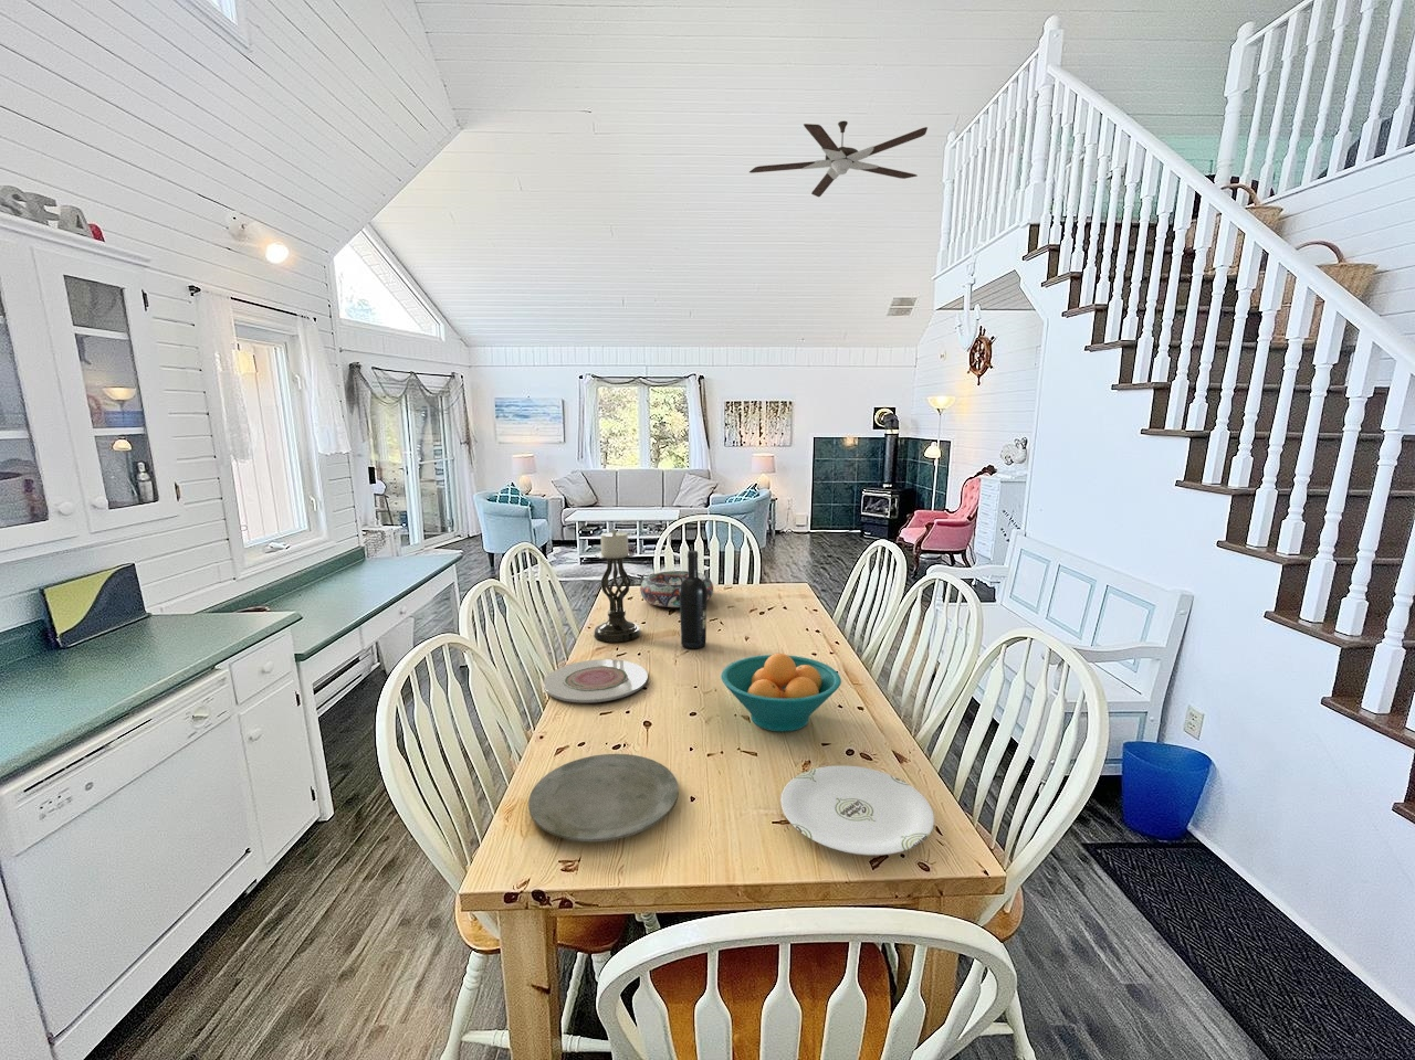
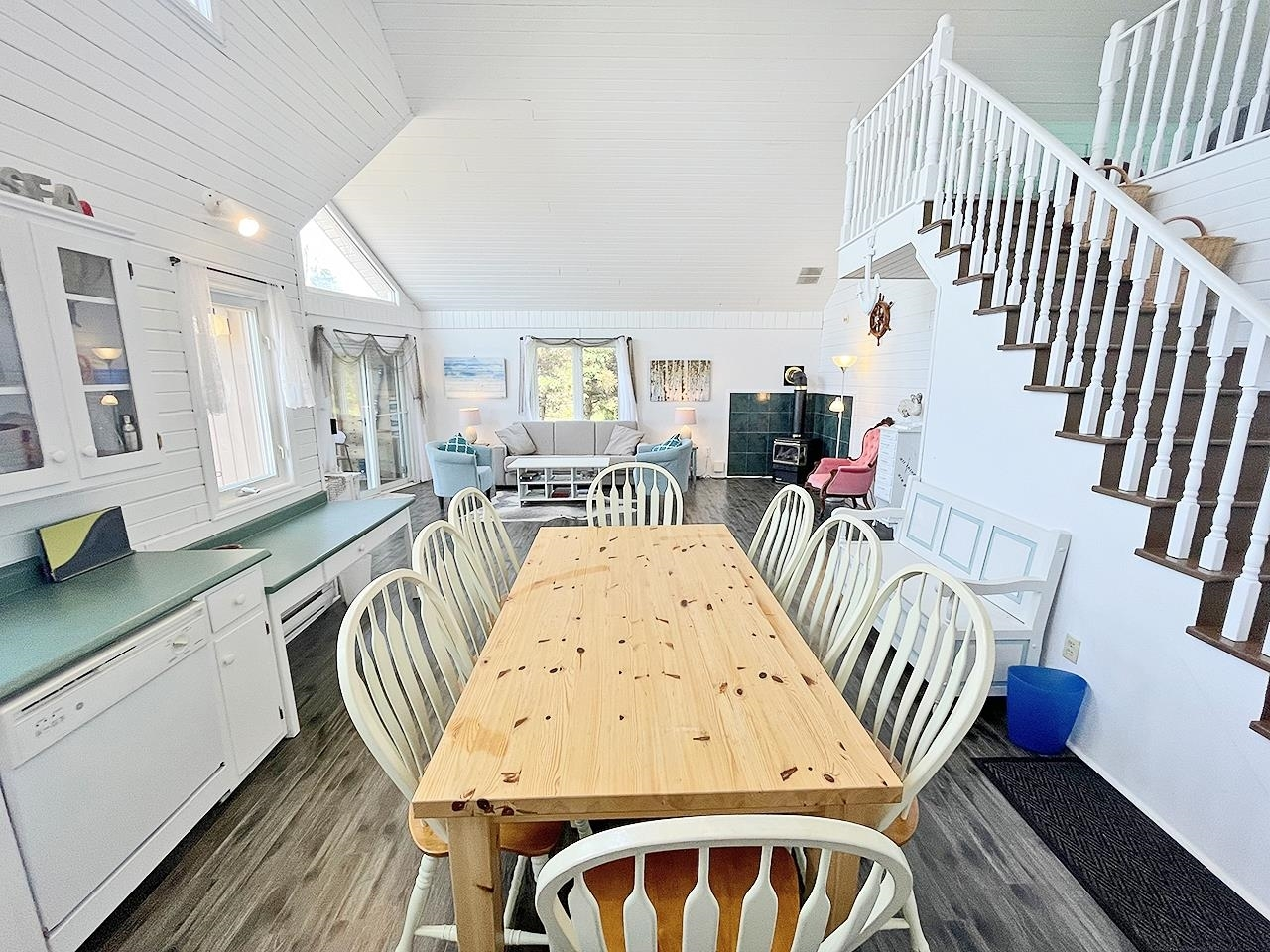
- plate [541,658,648,704]
- fruit bowl [720,652,842,733]
- candle holder [593,528,641,642]
- ceiling fan [749,120,928,198]
- plate [779,764,935,857]
- wine bottle [679,550,708,650]
- decorative bowl [638,570,714,608]
- plate [527,753,680,843]
